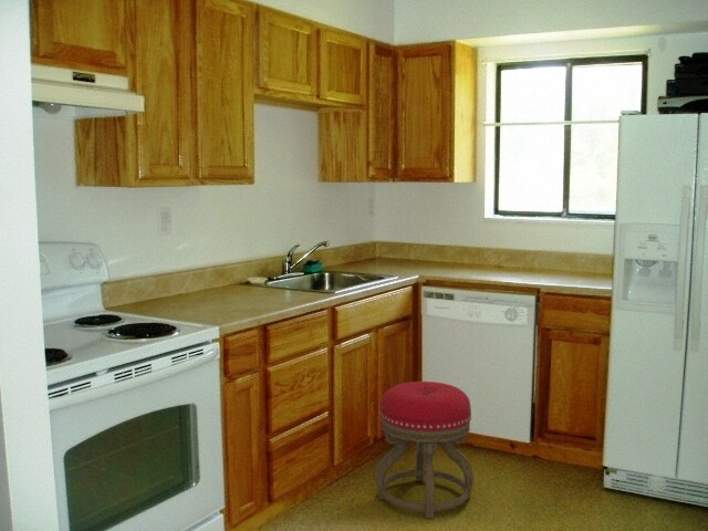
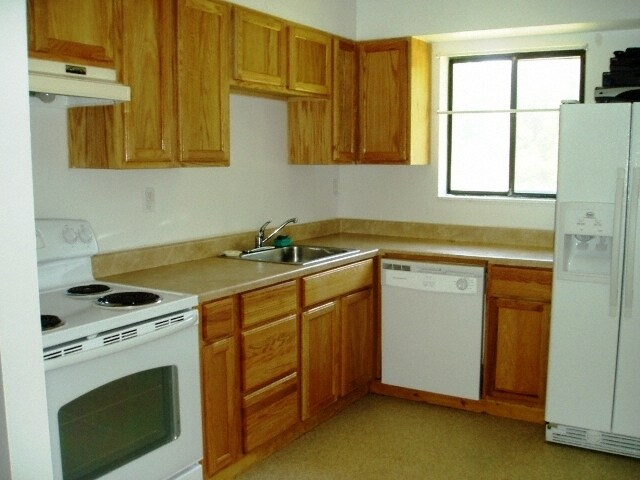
- stool [375,381,475,520]
